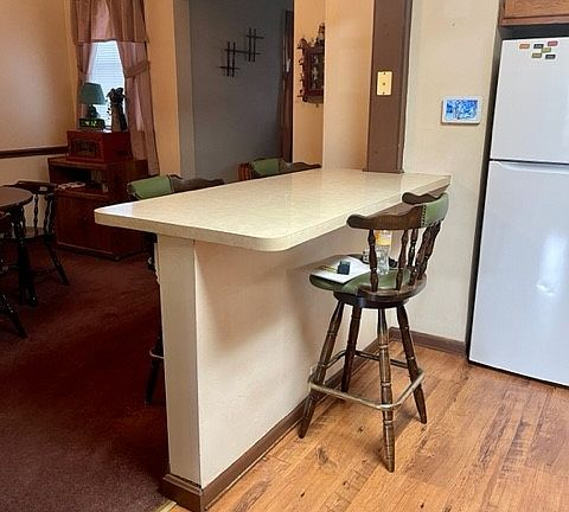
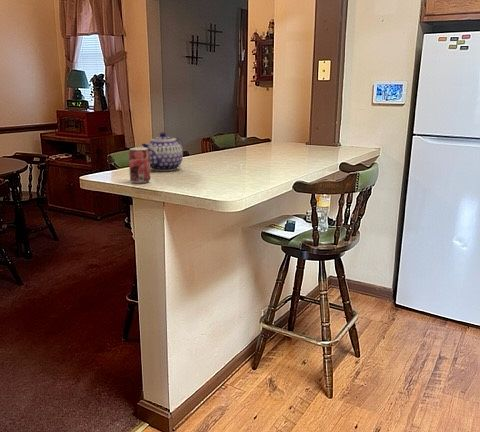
+ beverage can [128,146,152,184]
+ teapot [141,131,184,172]
